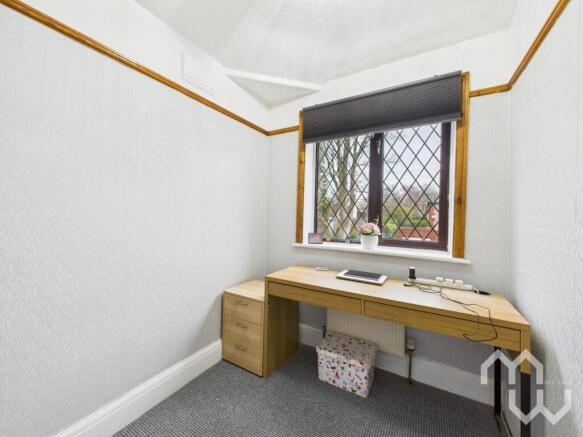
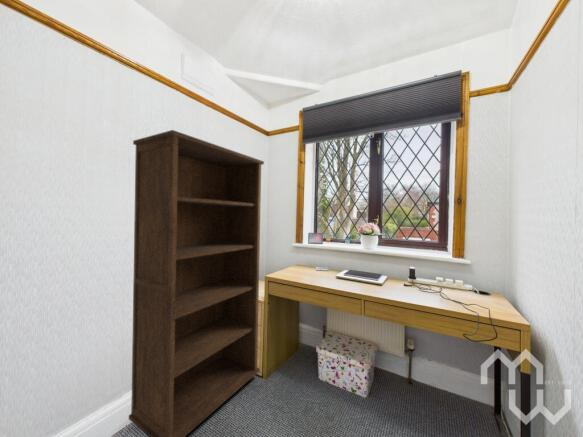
+ bookcase [128,129,265,437]
